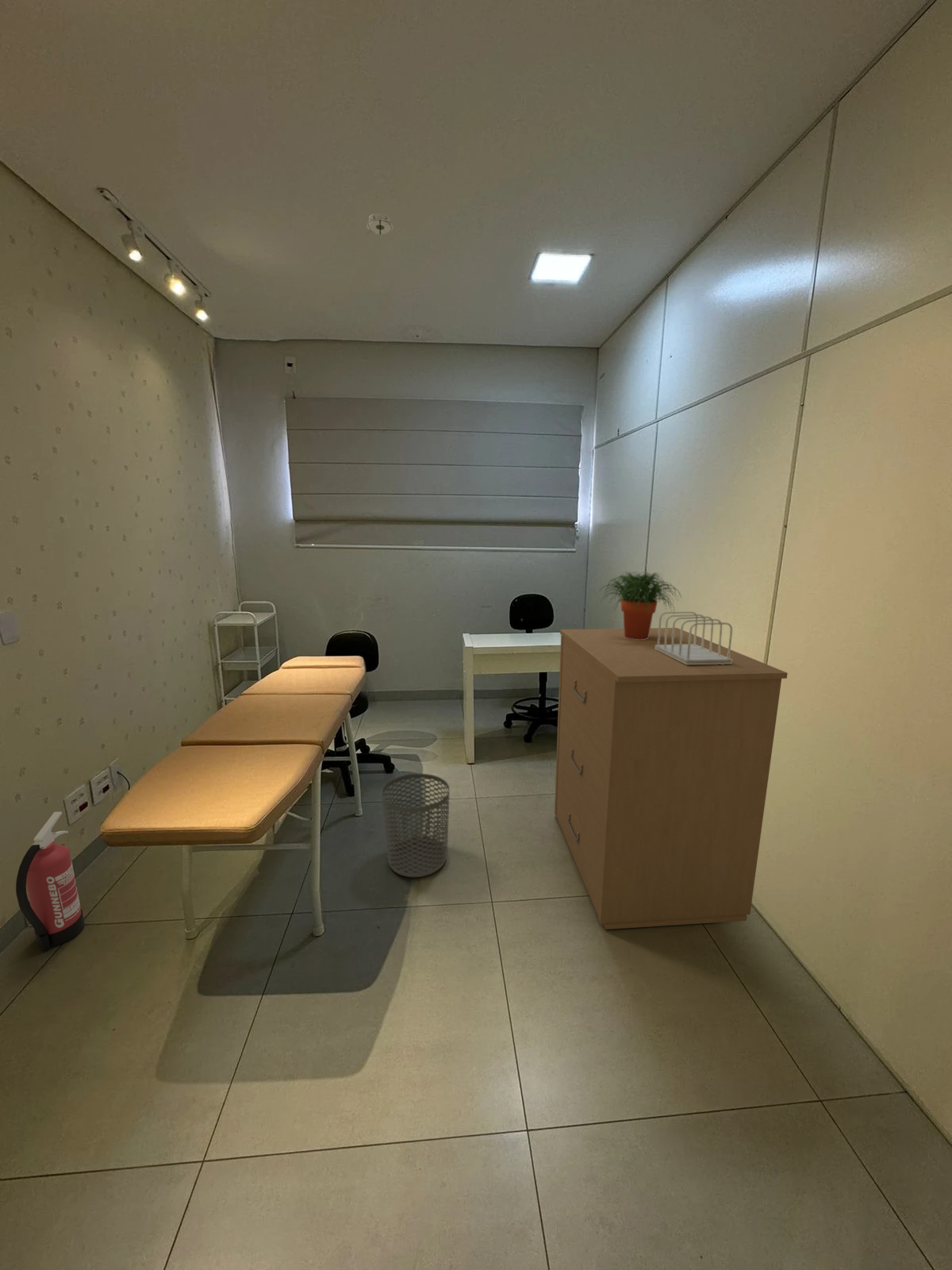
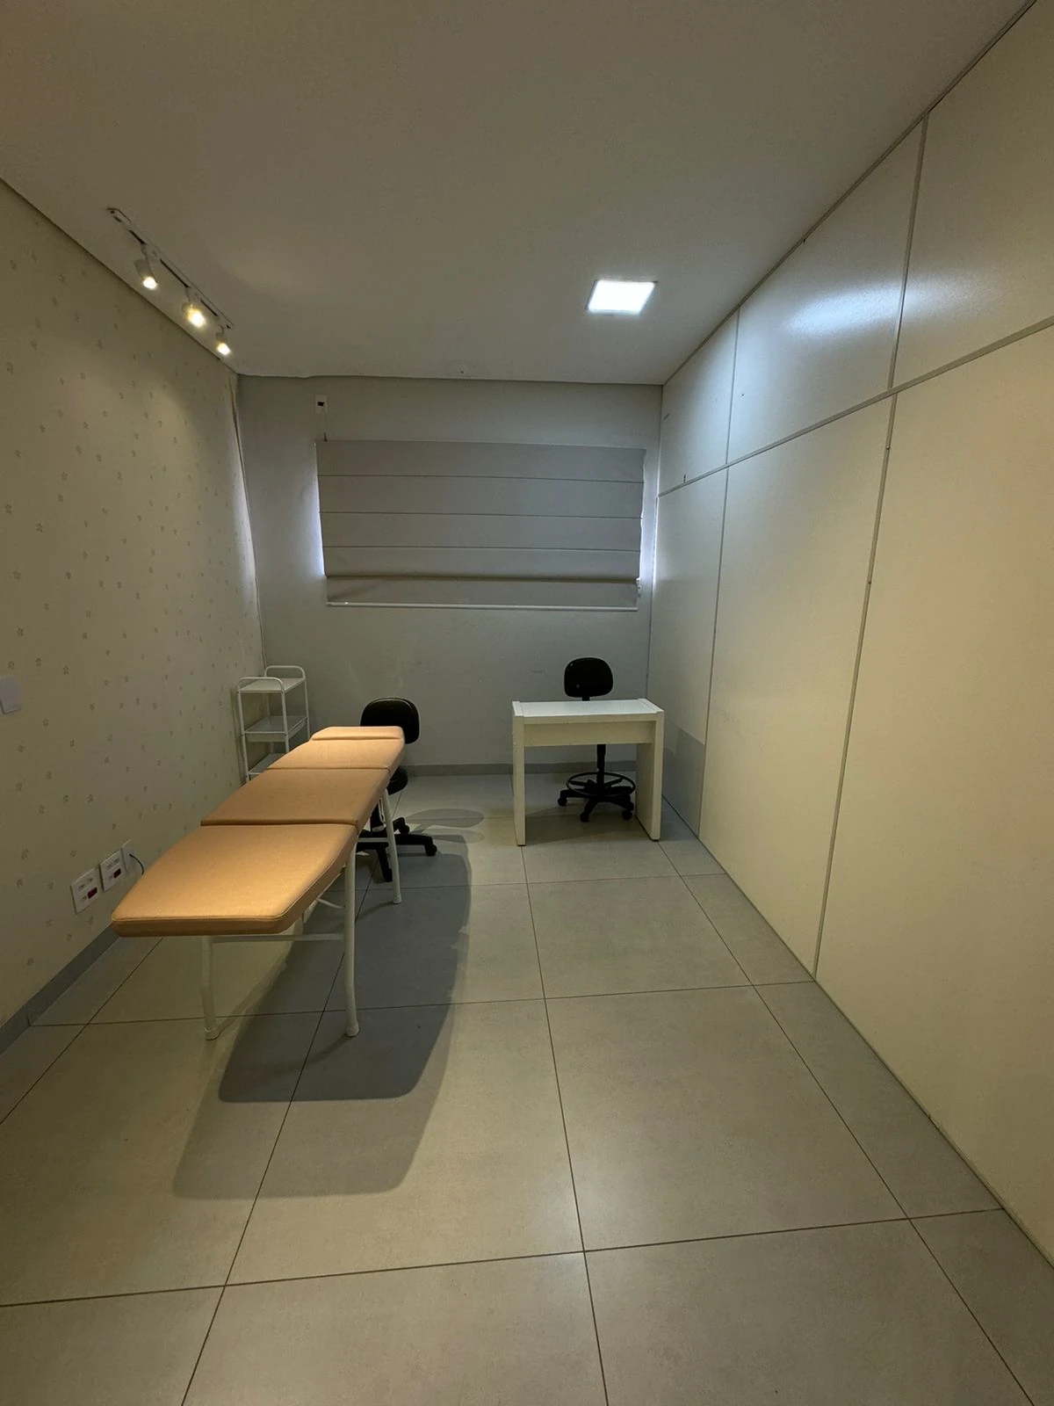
- waste bin [381,773,451,878]
- file sorter [655,611,733,664]
- fire extinguisher [15,811,86,951]
- potted plant [599,571,682,640]
- filing cabinet [554,627,789,930]
- smoke detector [365,213,394,235]
